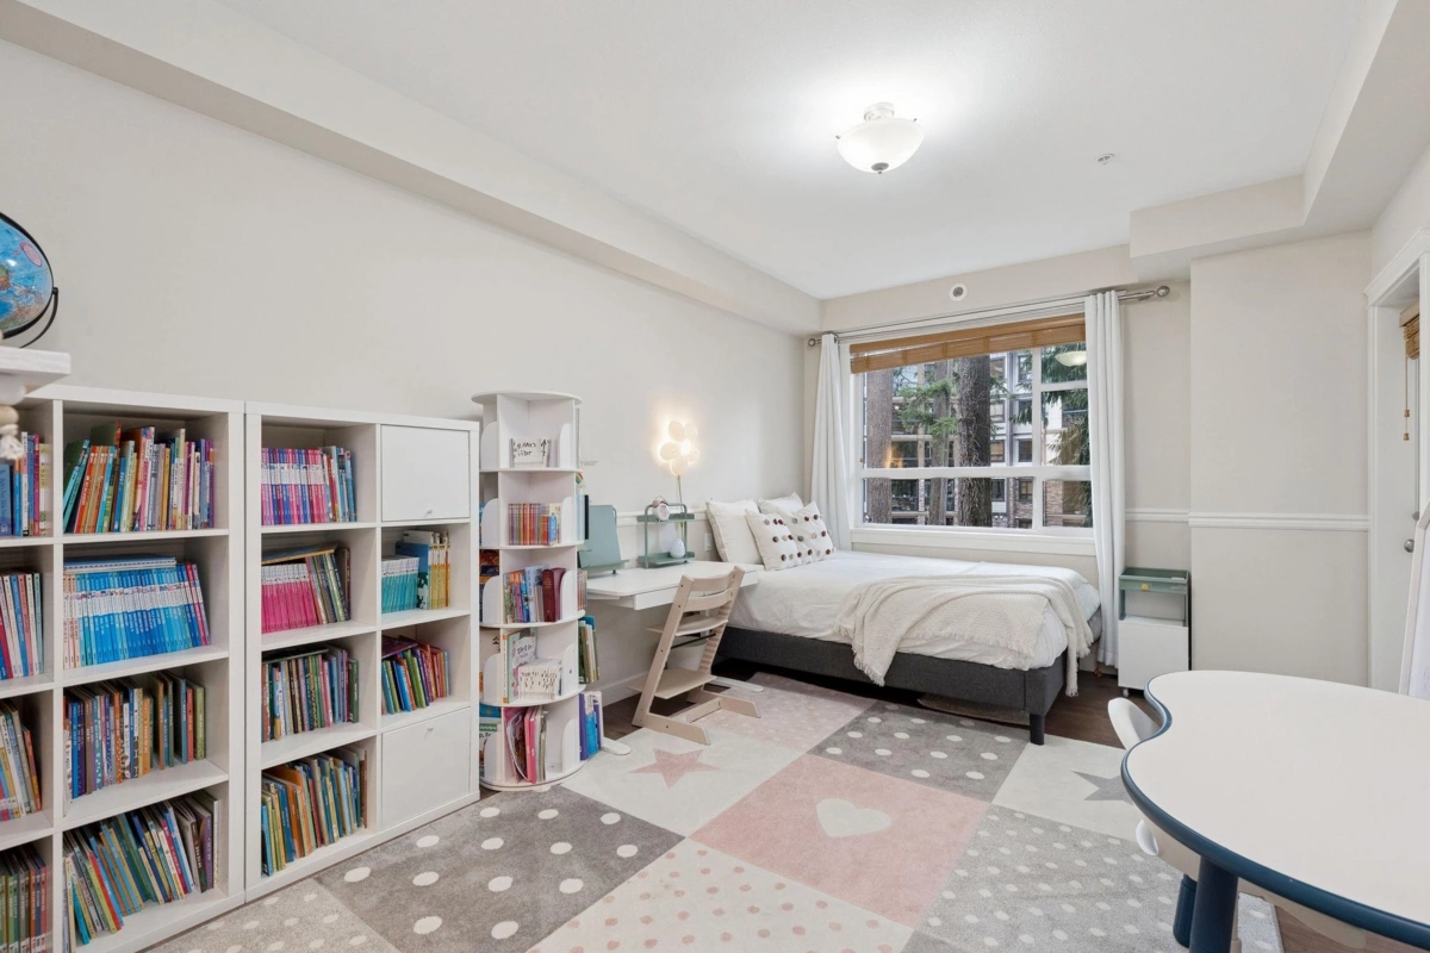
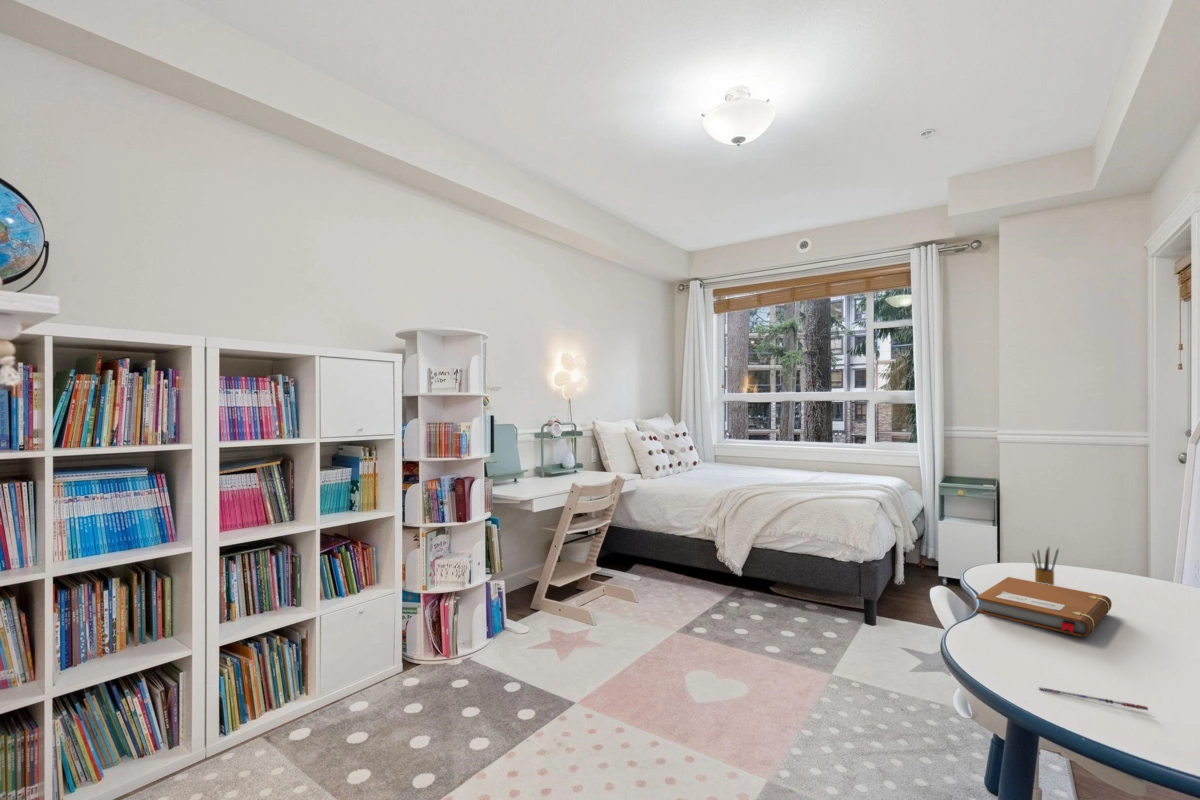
+ notebook [975,576,1113,638]
+ pen [1038,686,1149,711]
+ pencil box [1031,545,1060,586]
